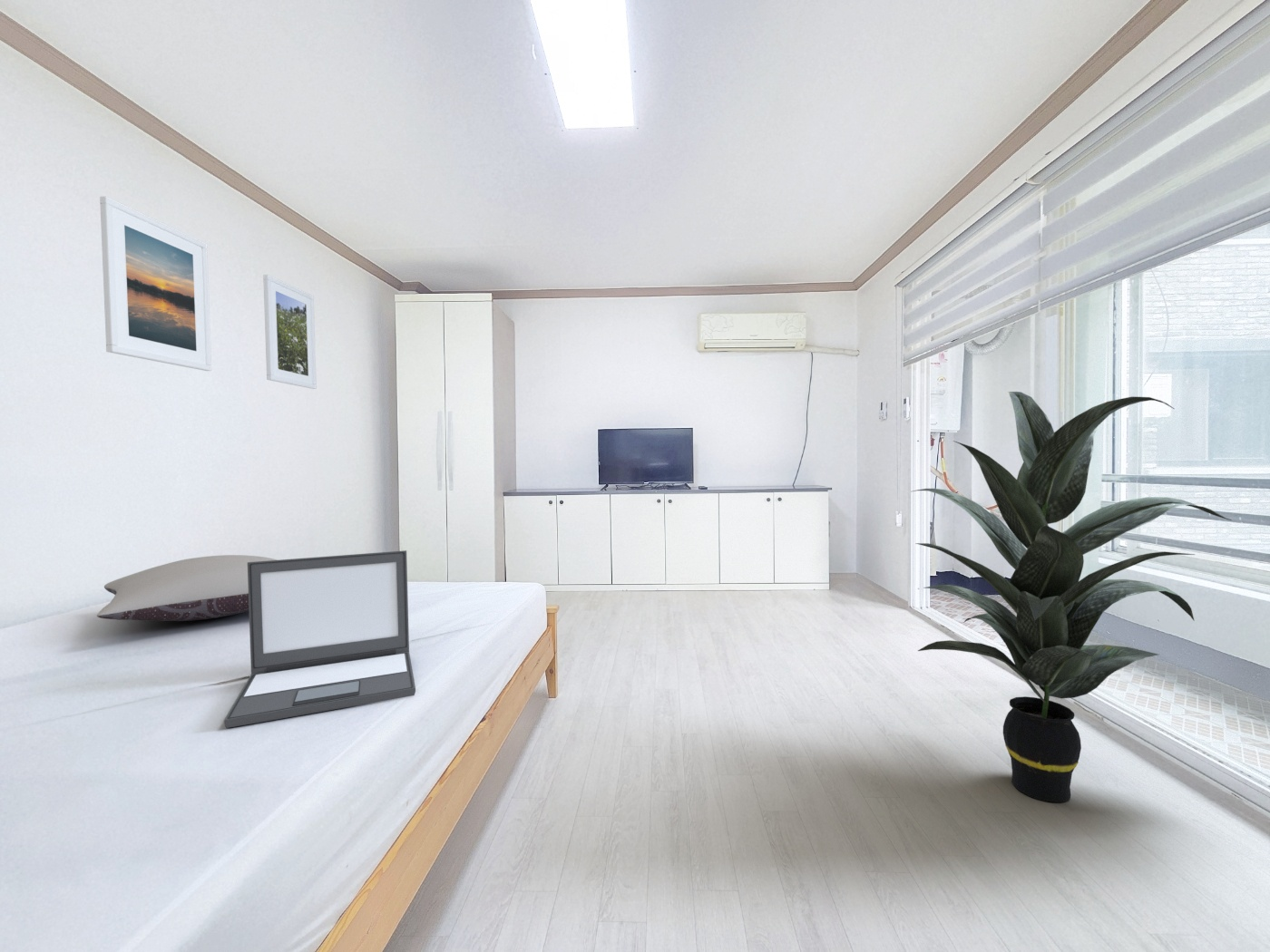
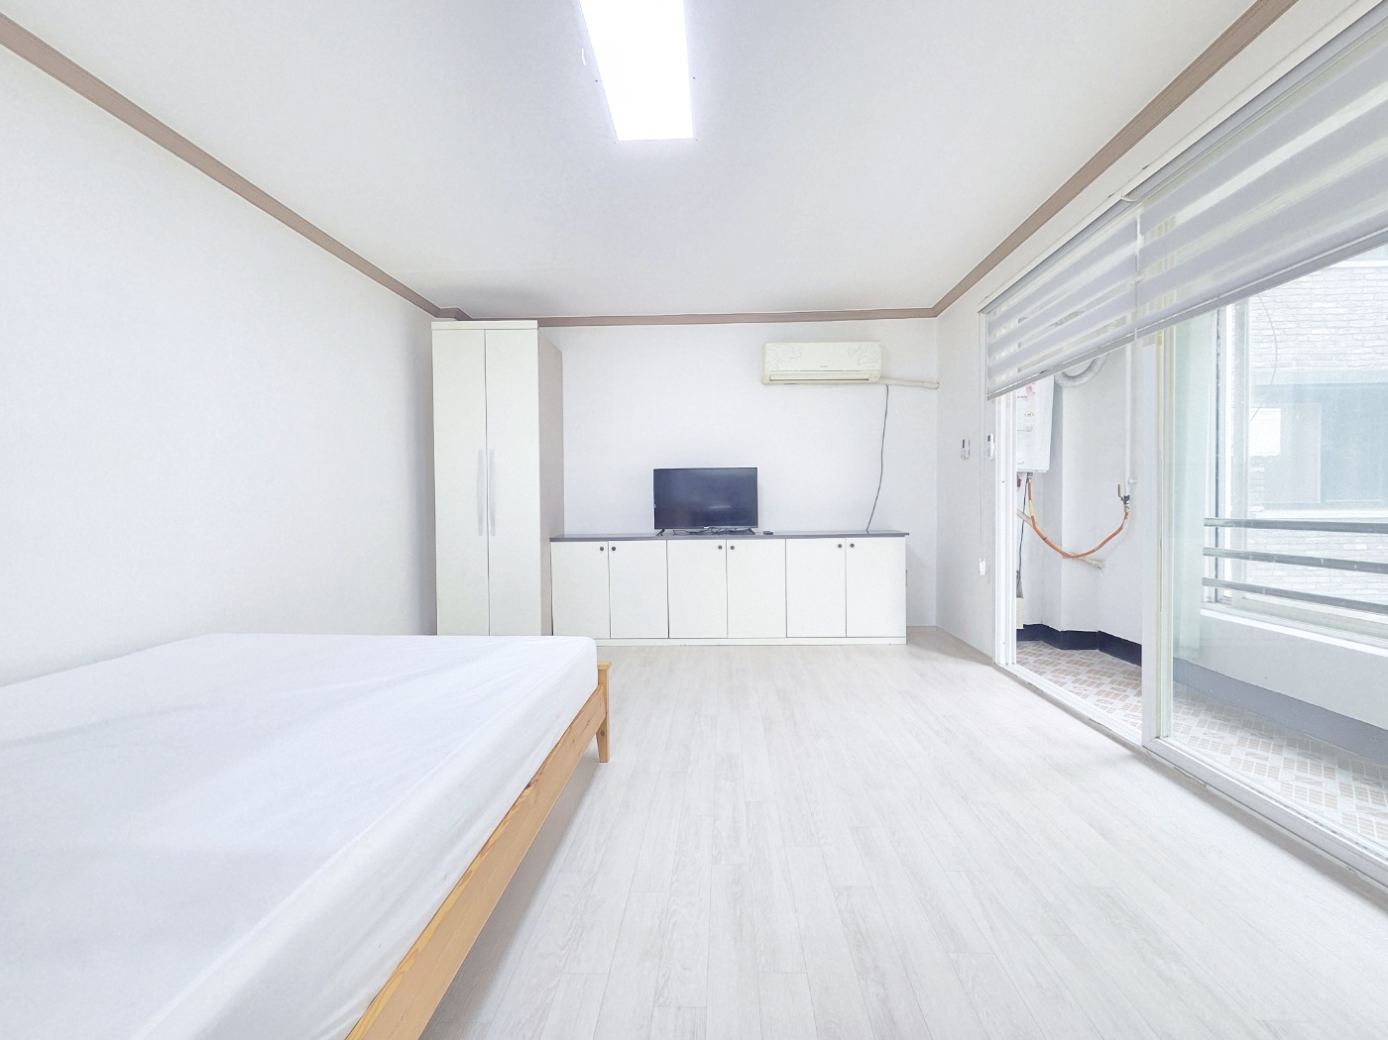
- indoor plant [912,391,1232,803]
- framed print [262,274,318,390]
- pillow [96,554,278,622]
- laptop [223,549,416,729]
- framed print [99,196,212,372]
